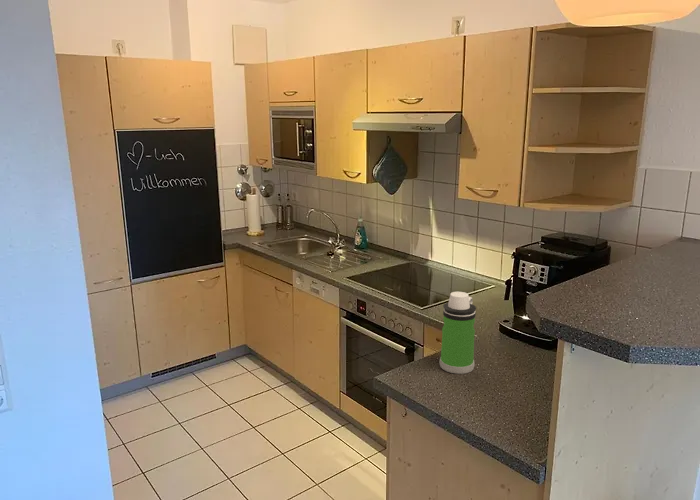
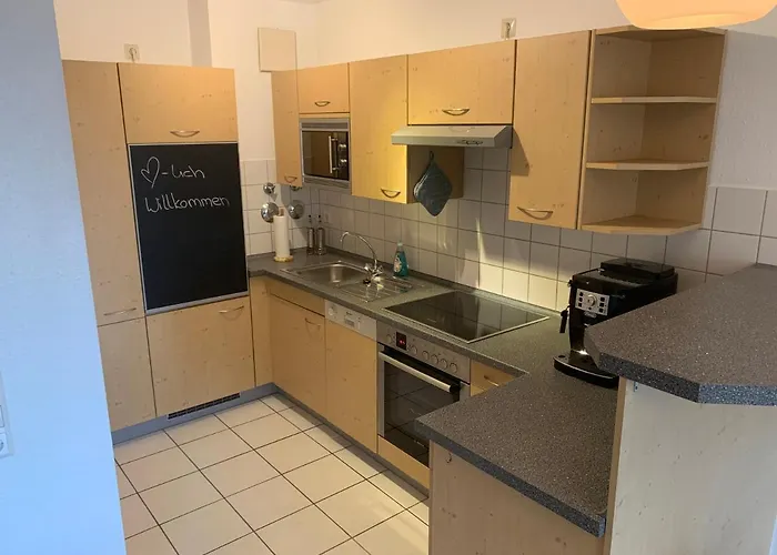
- water bottle [438,291,477,375]
